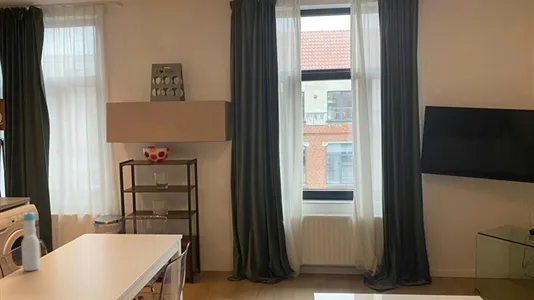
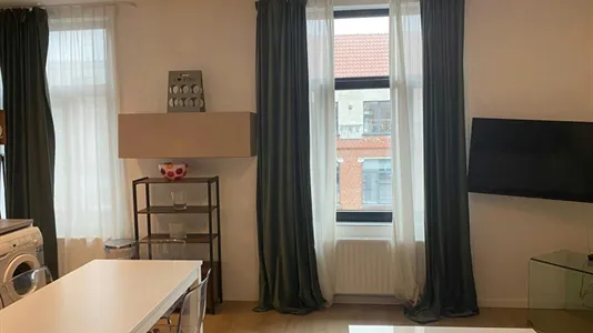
- bottle [21,211,41,272]
